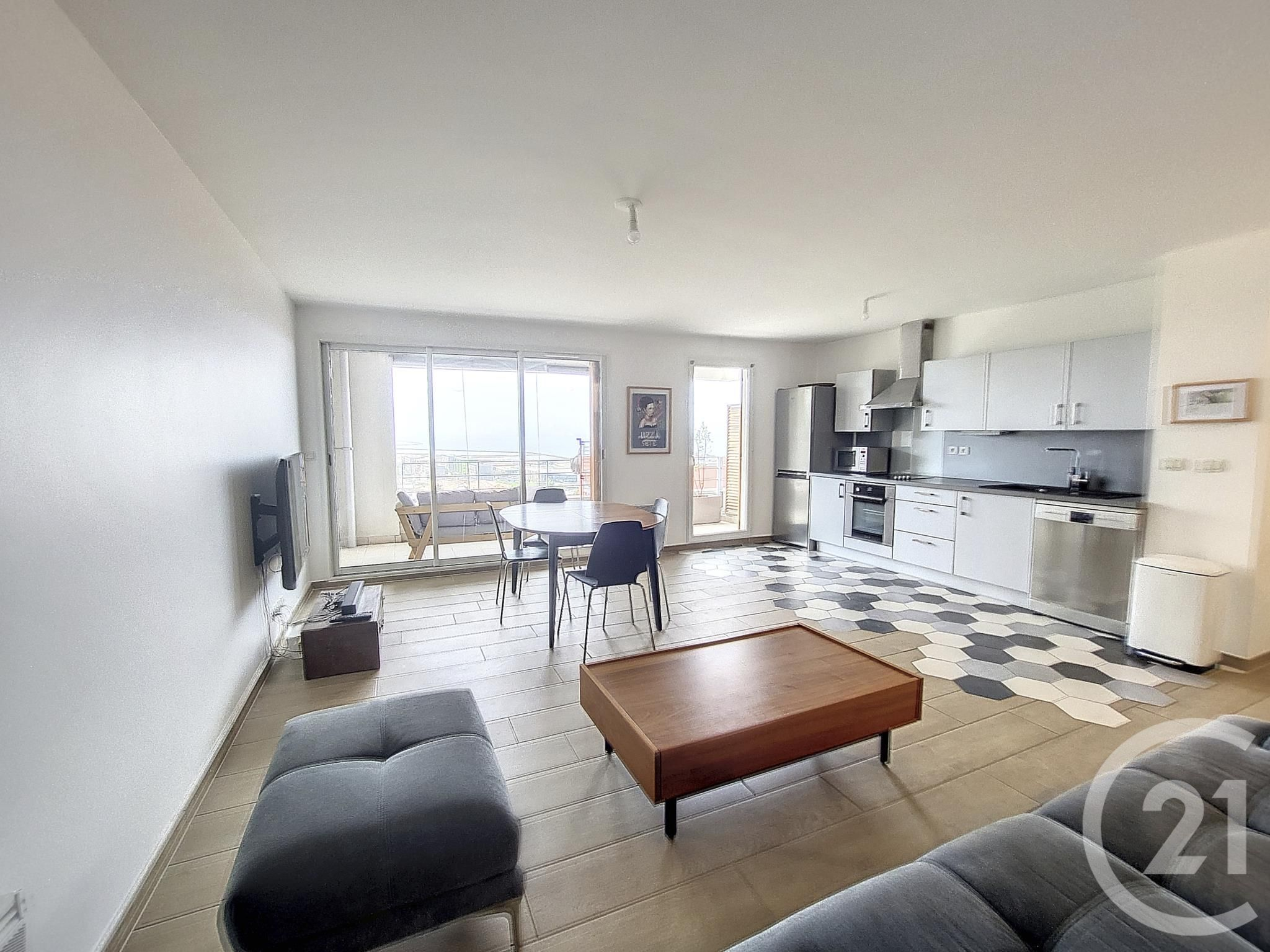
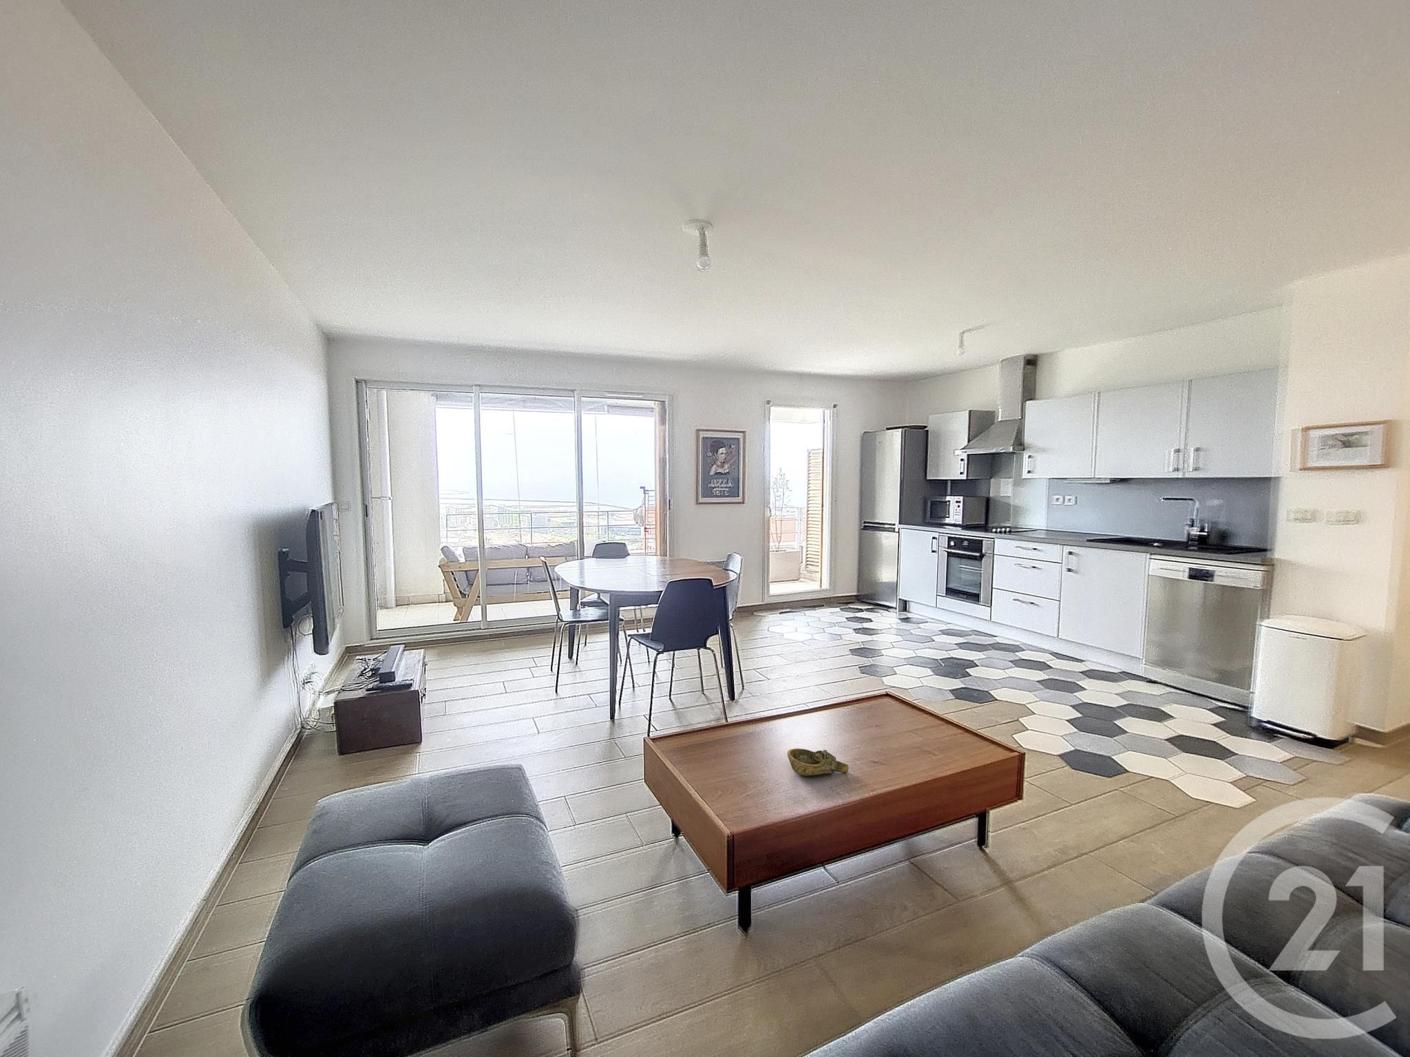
+ decorative bowl [787,748,849,777]
